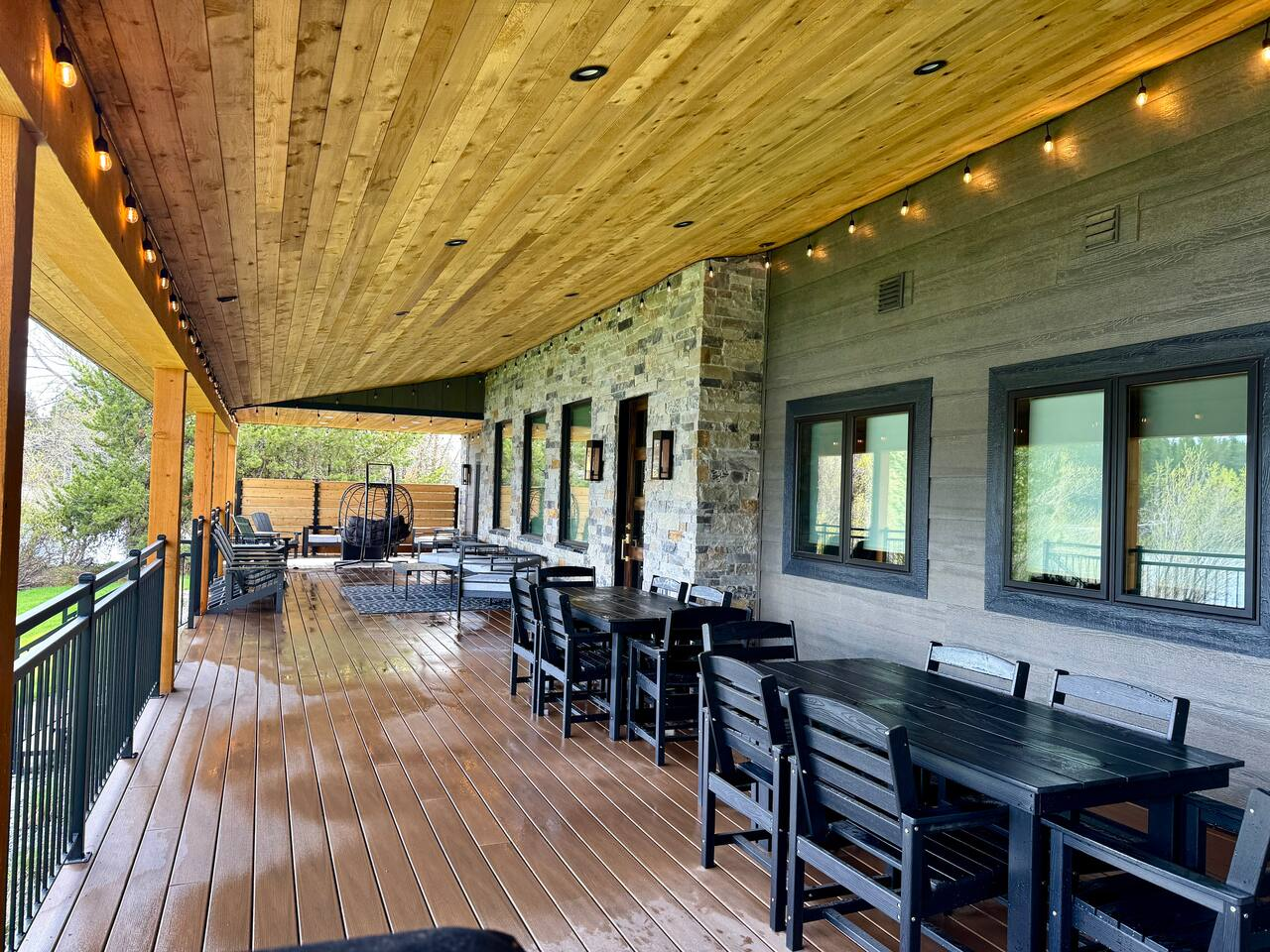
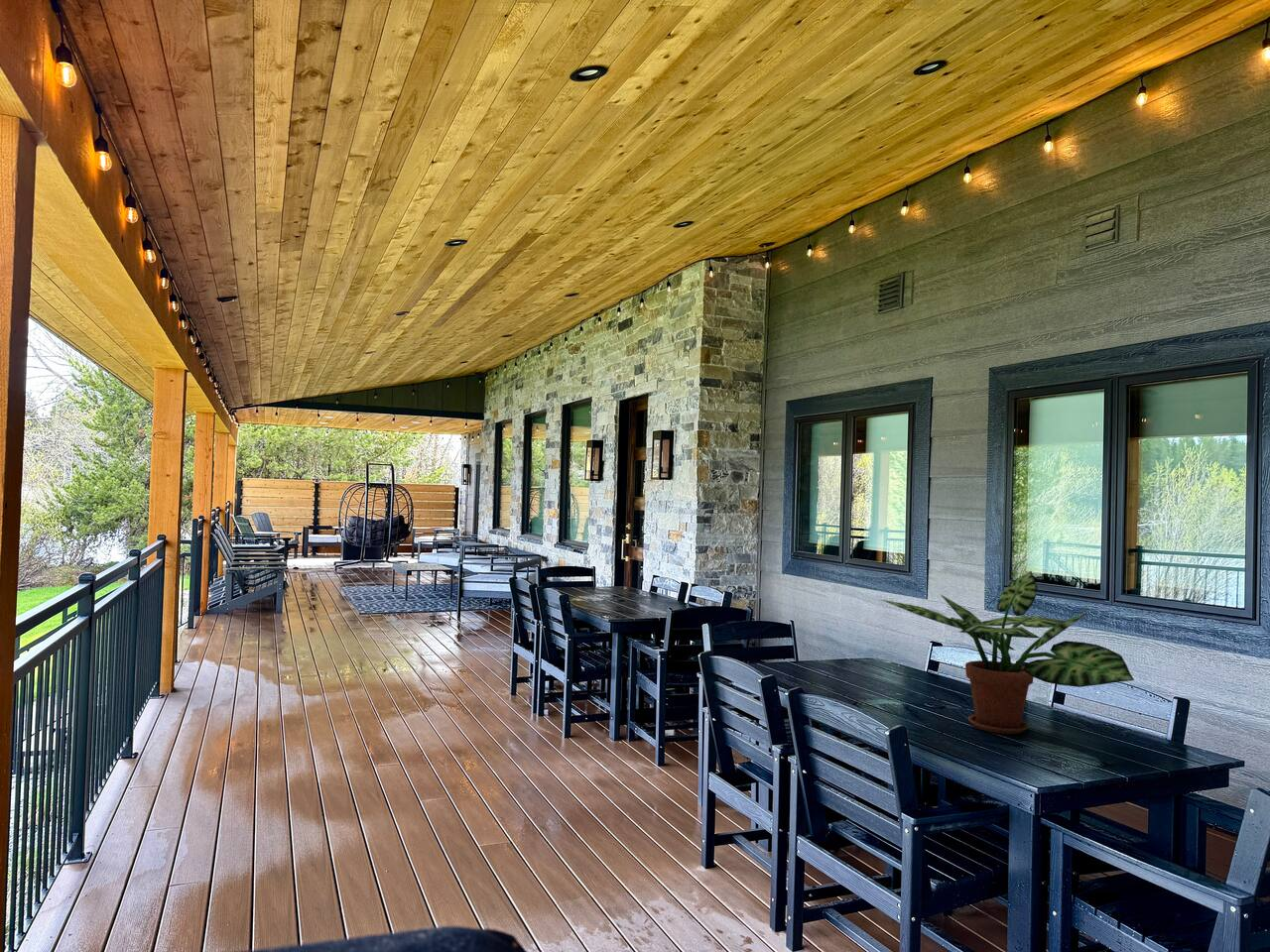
+ potted plant [879,570,1135,735]
